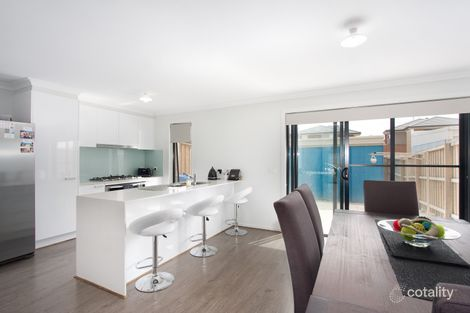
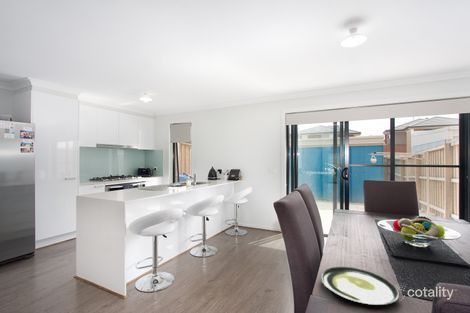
+ plate [320,266,400,306]
